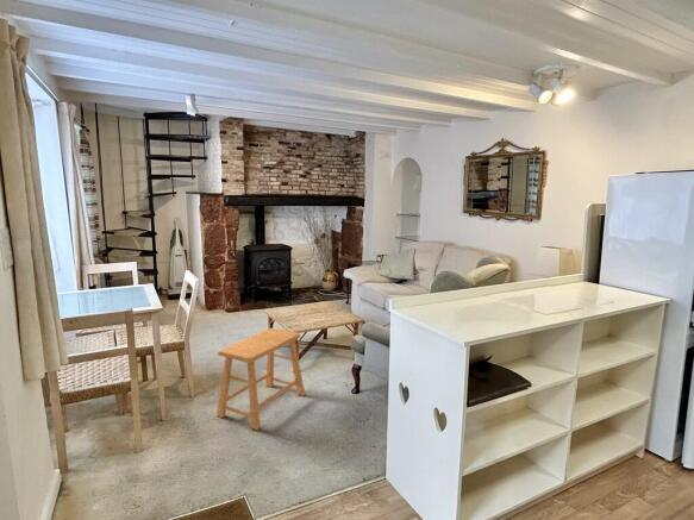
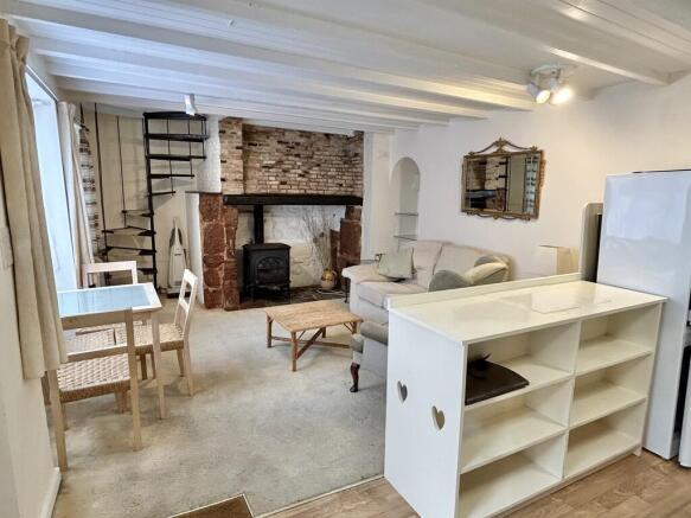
- stool [215,327,306,431]
